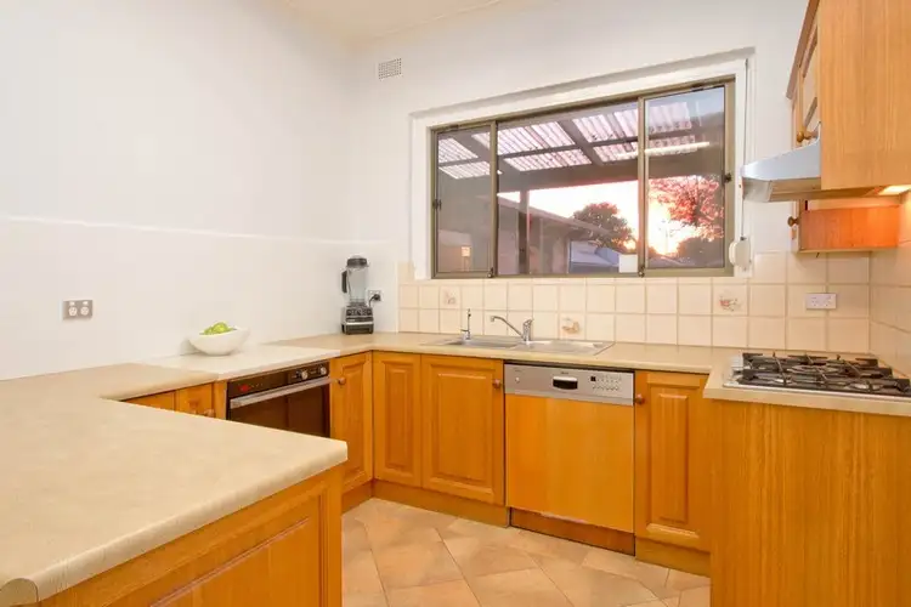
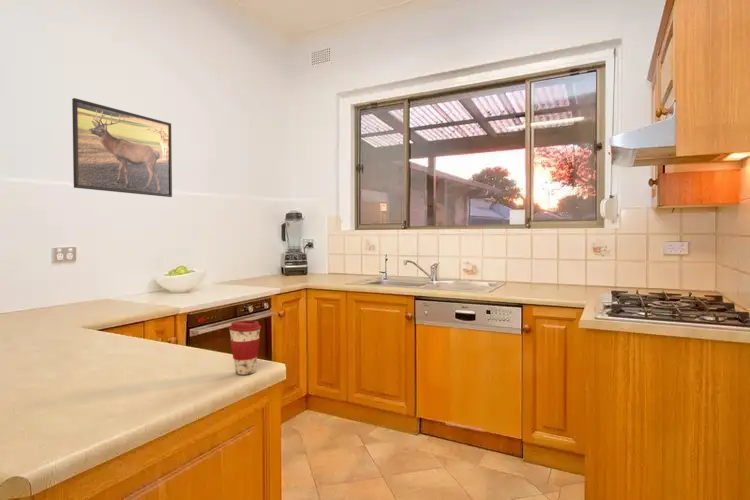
+ coffee cup [228,319,262,376]
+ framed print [71,97,173,198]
